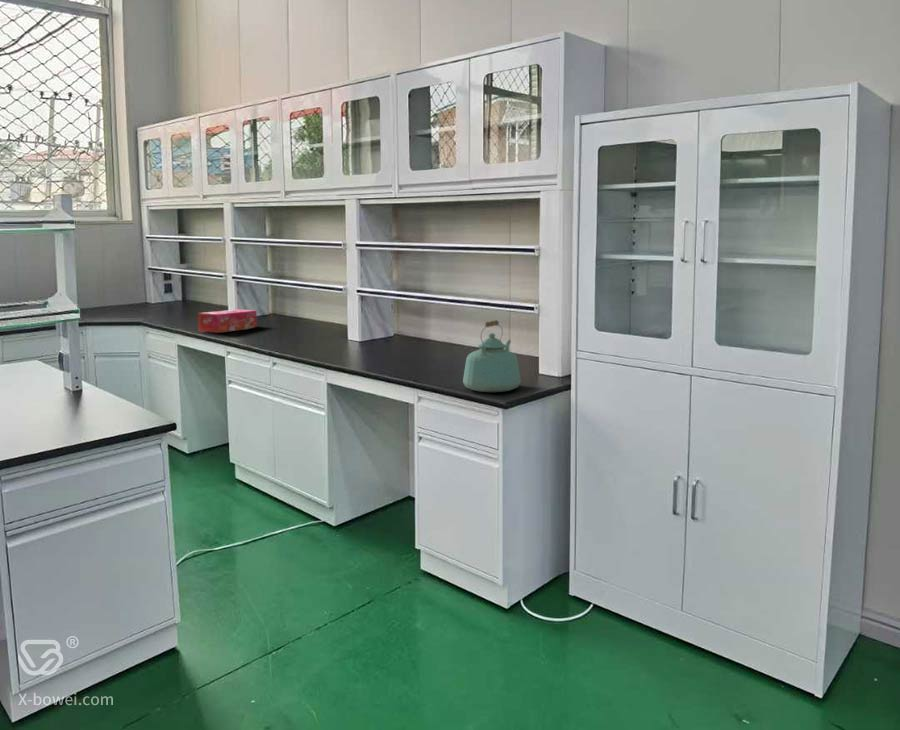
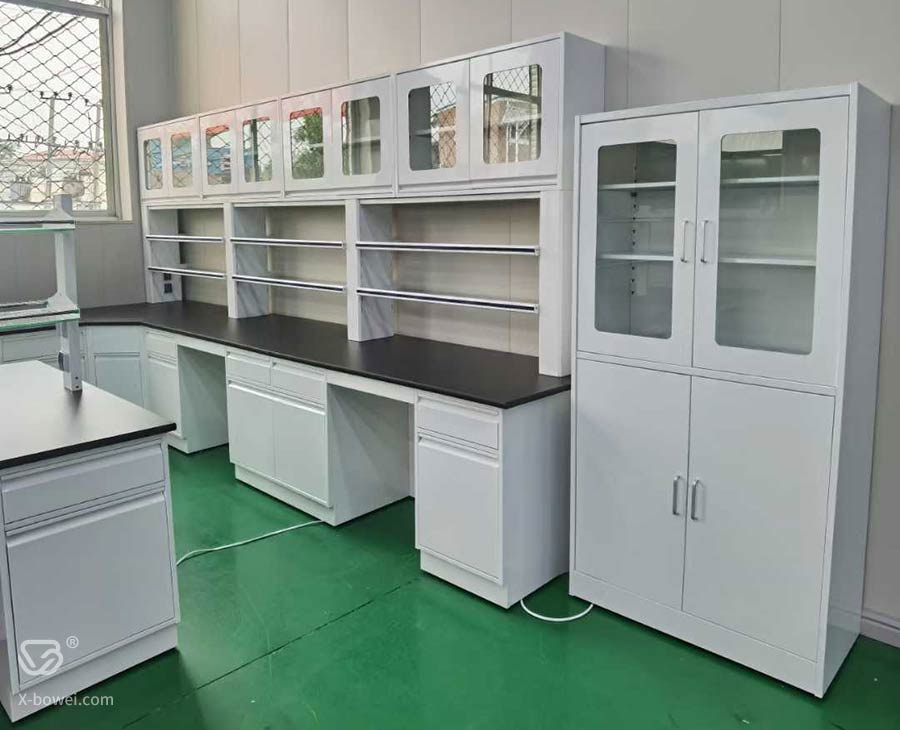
- tissue box [197,309,258,334]
- kettle [462,319,522,393]
